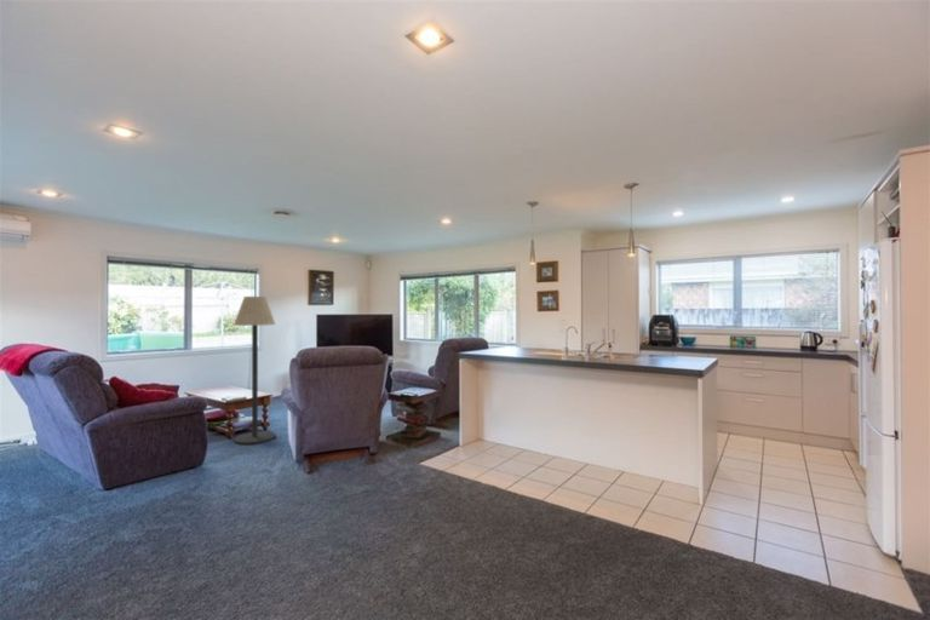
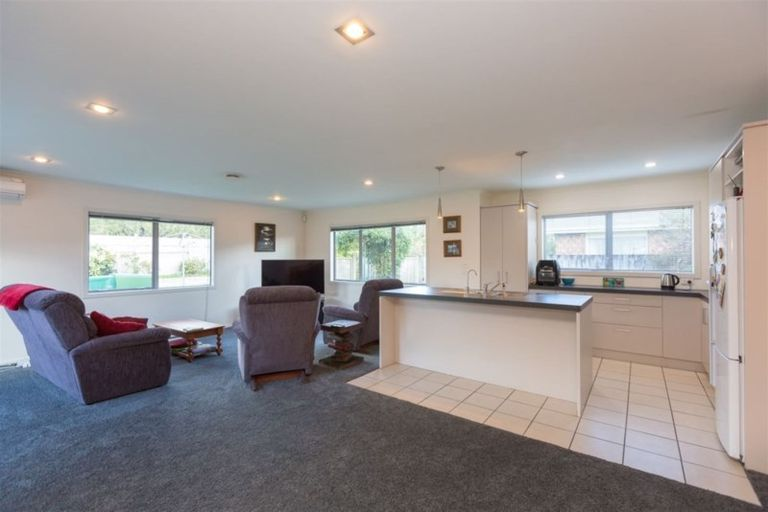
- floor lamp [232,295,276,446]
